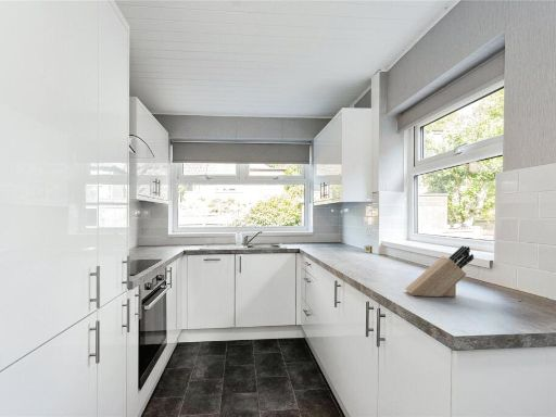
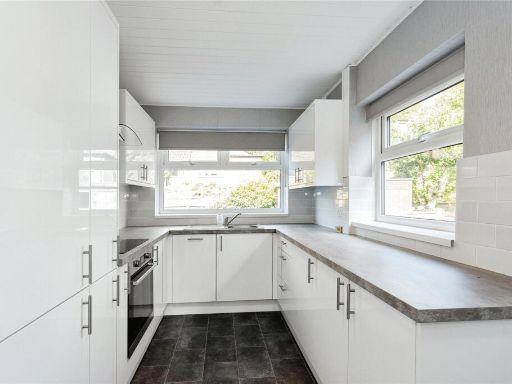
- knife block [404,244,475,298]
